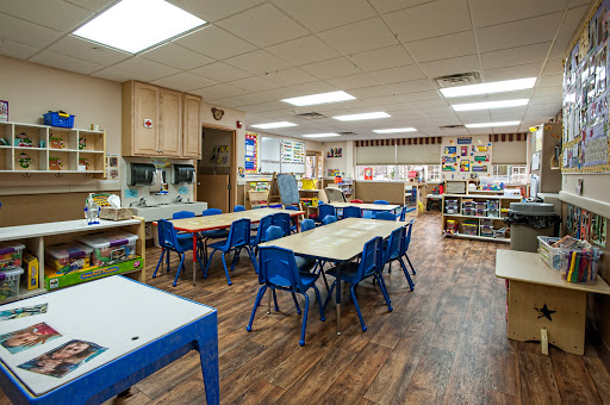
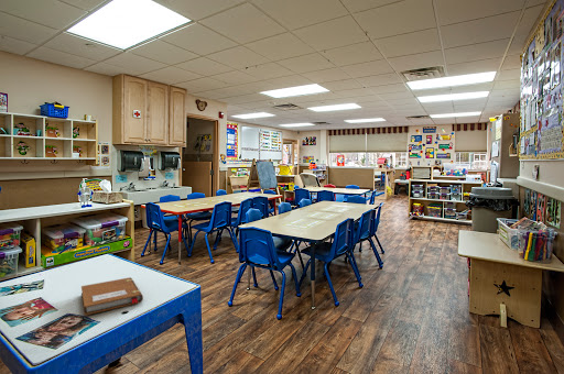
+ notebook [80,277,144,317]
